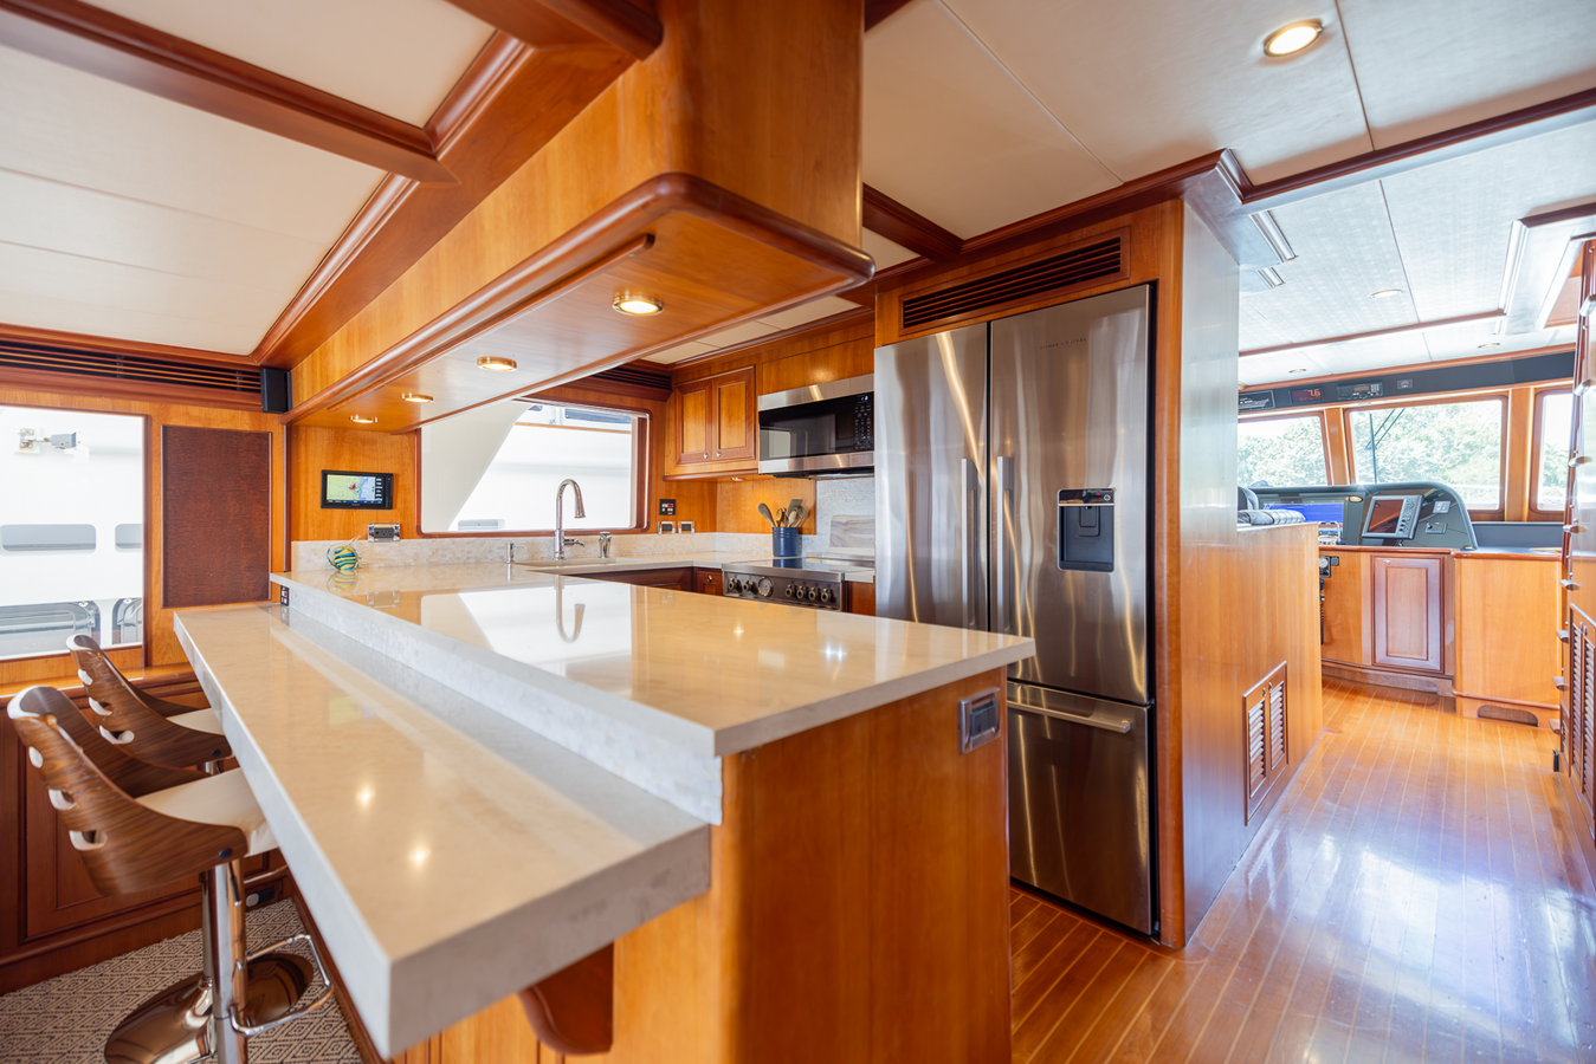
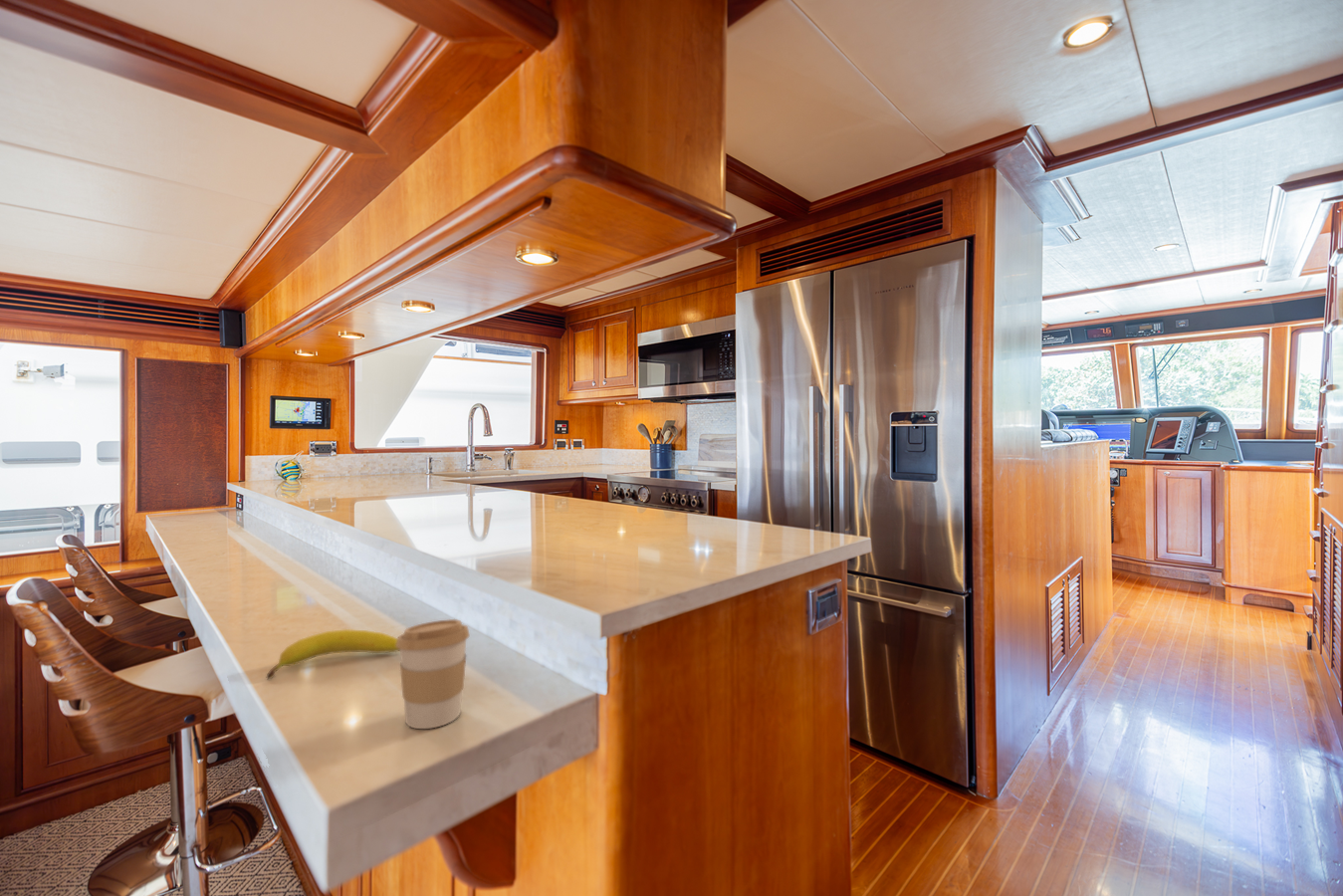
+ coffee cup [396,618,471,730]
+ fruit [265,628,400,680]
